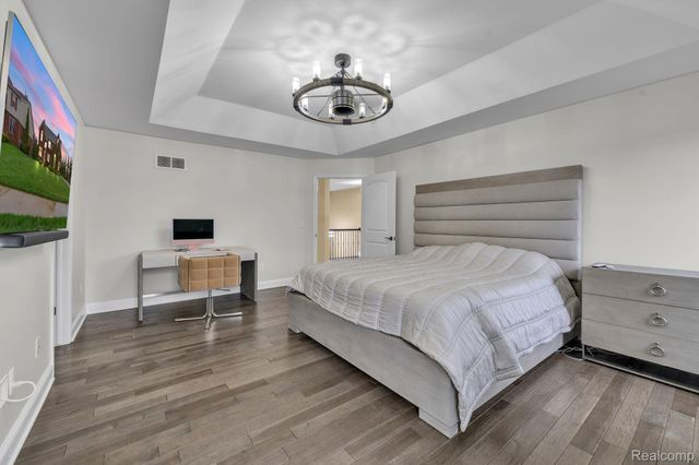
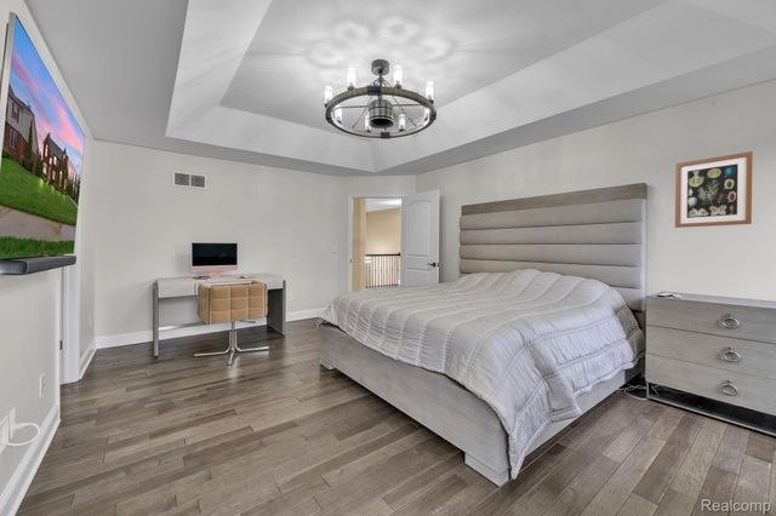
+ wall art [674,150,754,229]
